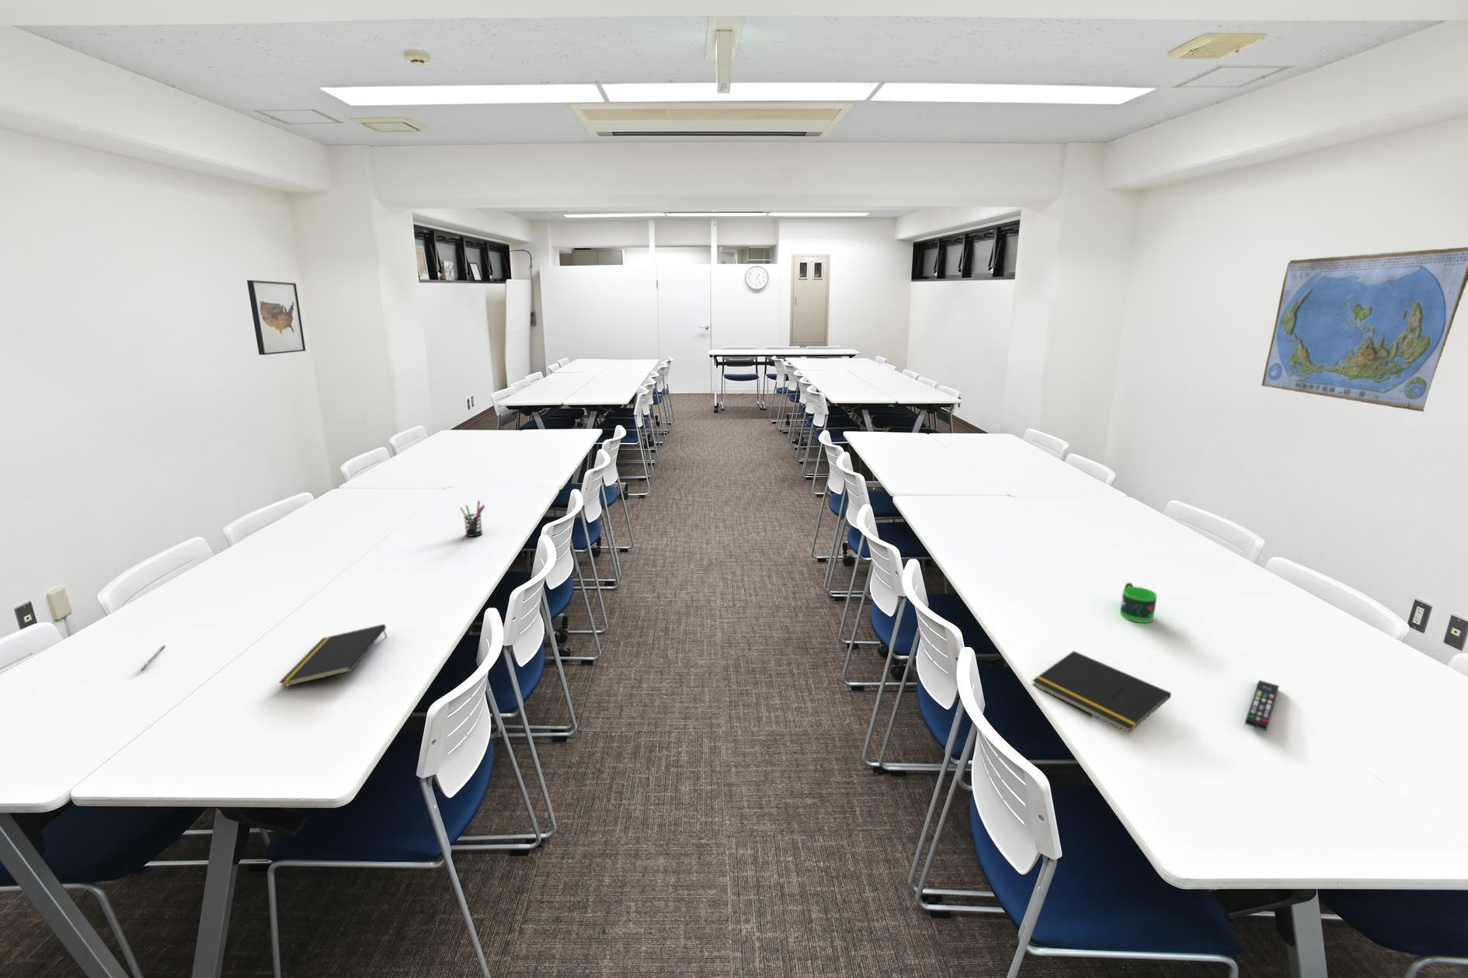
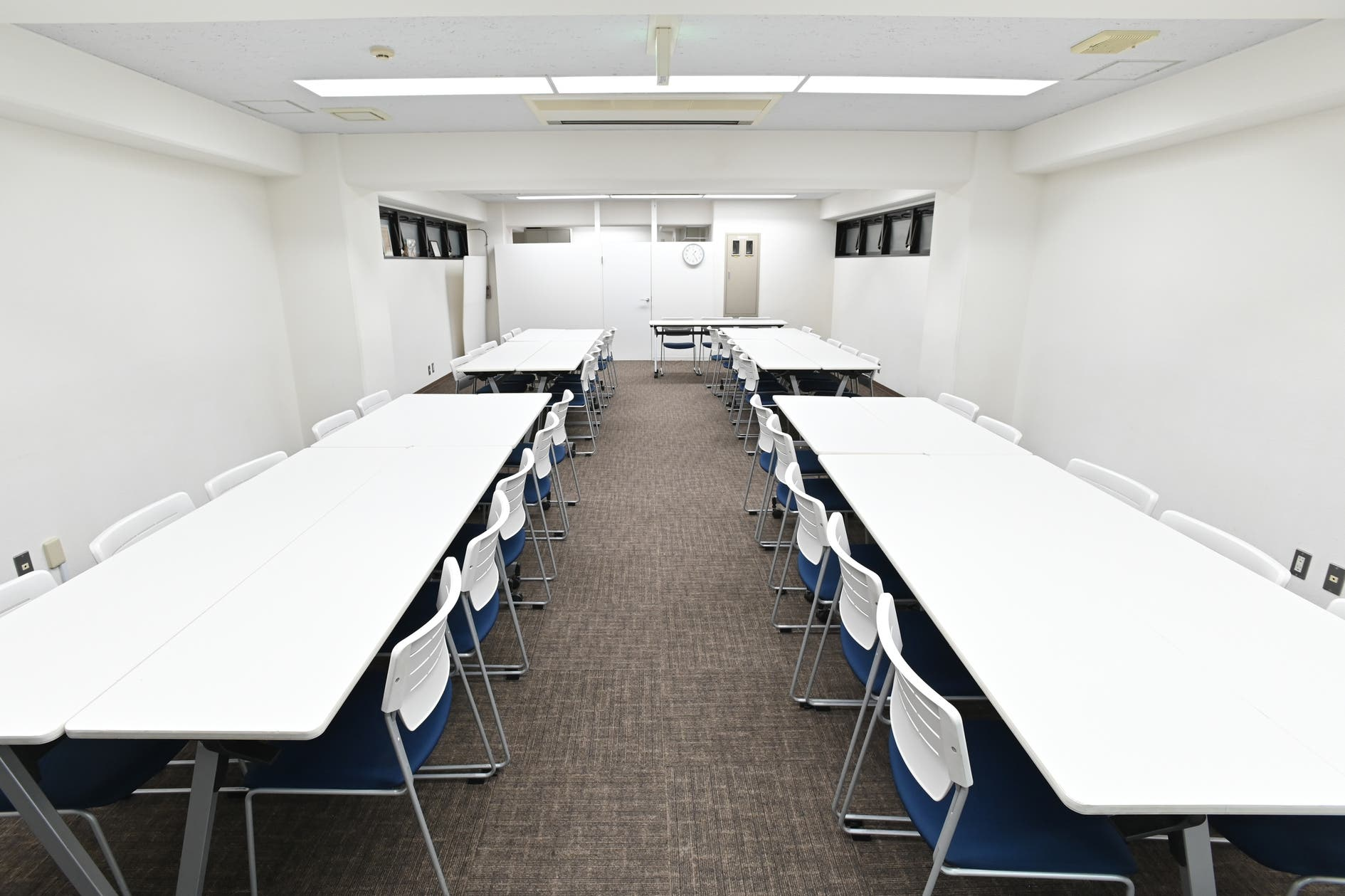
- remote control [1244,679,1280,731]
- world map [1261,247,1468,413]
- pen holder [460,500,486,537]
- mug [1119,582,1157,623]
- notepad [278,623,387,689]
- wall art [247,279,306,356]
- pen [140,645,166,671]
- notepad [1031,651,1172,735]
